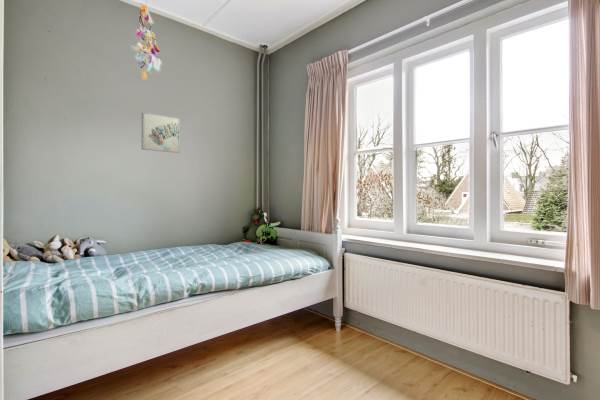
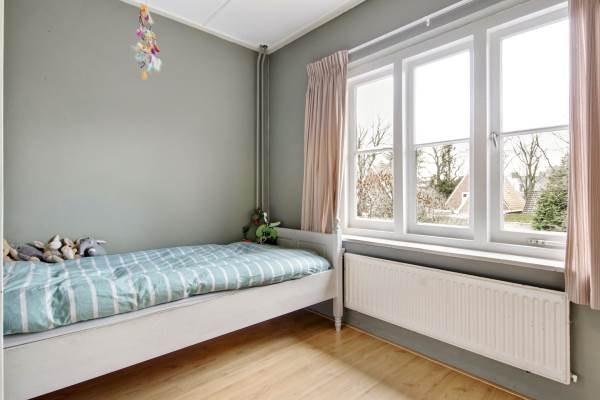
- wall art [141,111,181,154]
